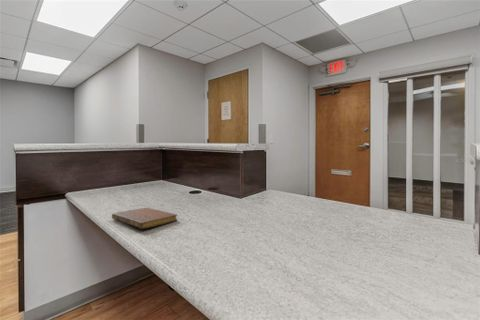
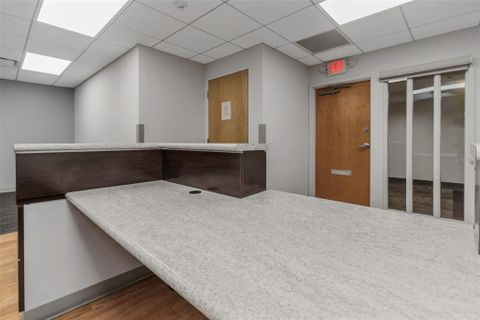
- notebook [111,207,178,230]
